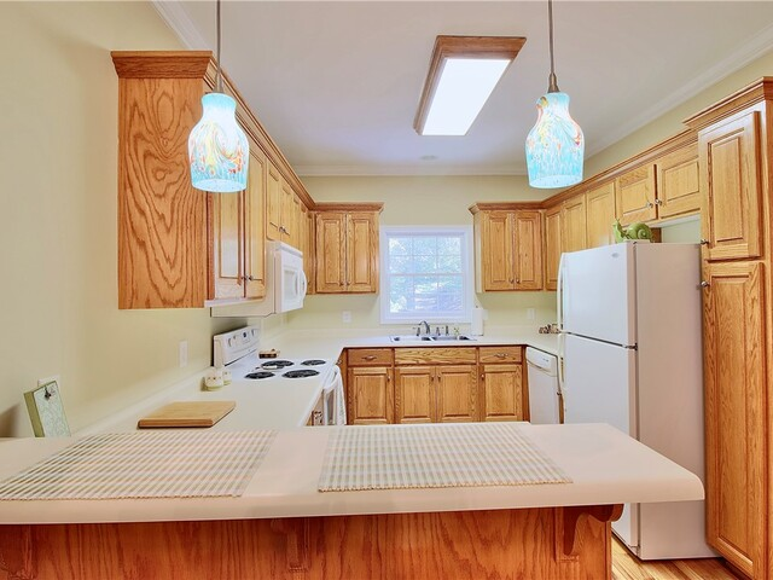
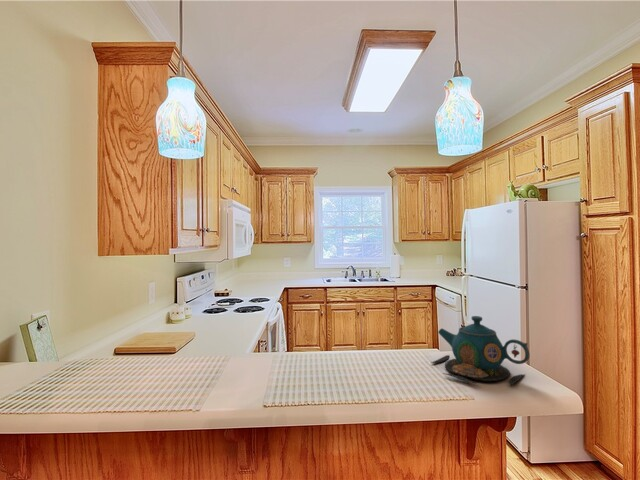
+ teapot [431,315,530,387]
